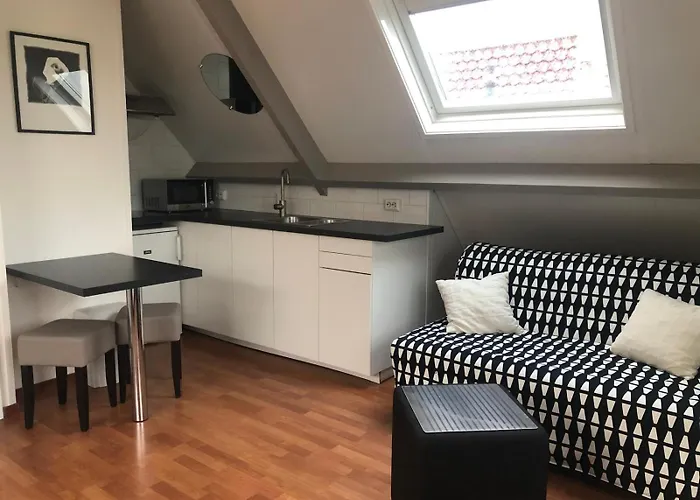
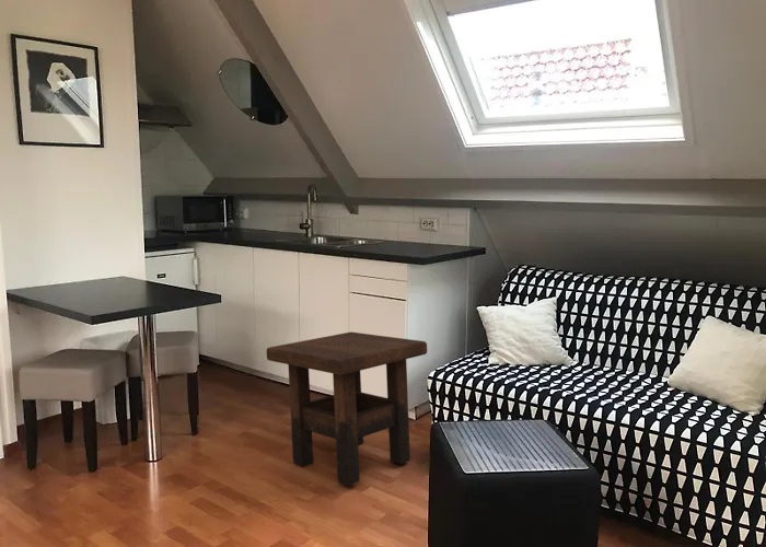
+ side table [266,330,428,487]
